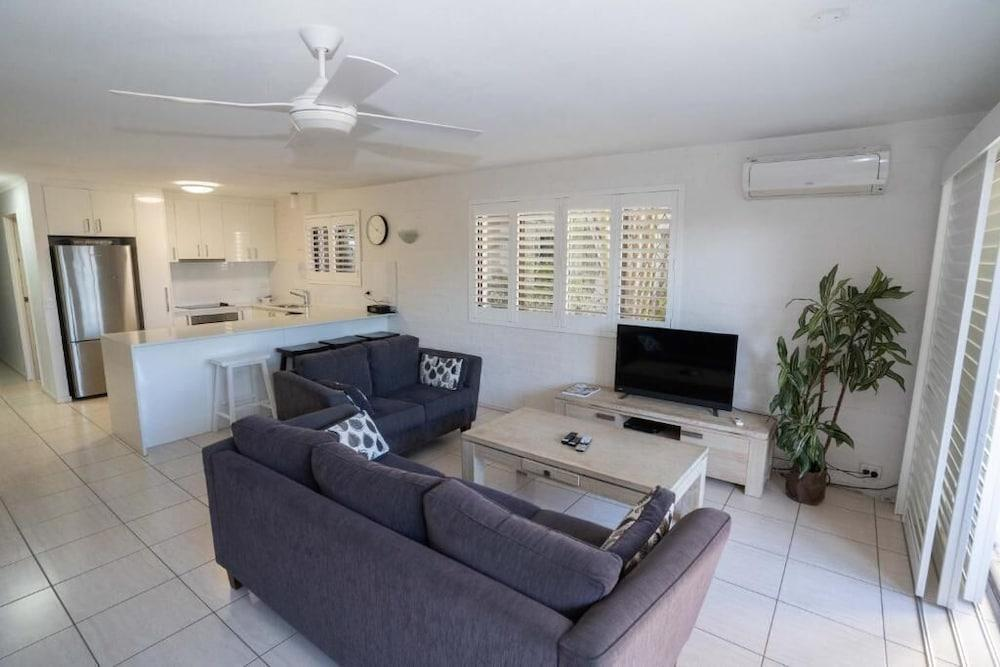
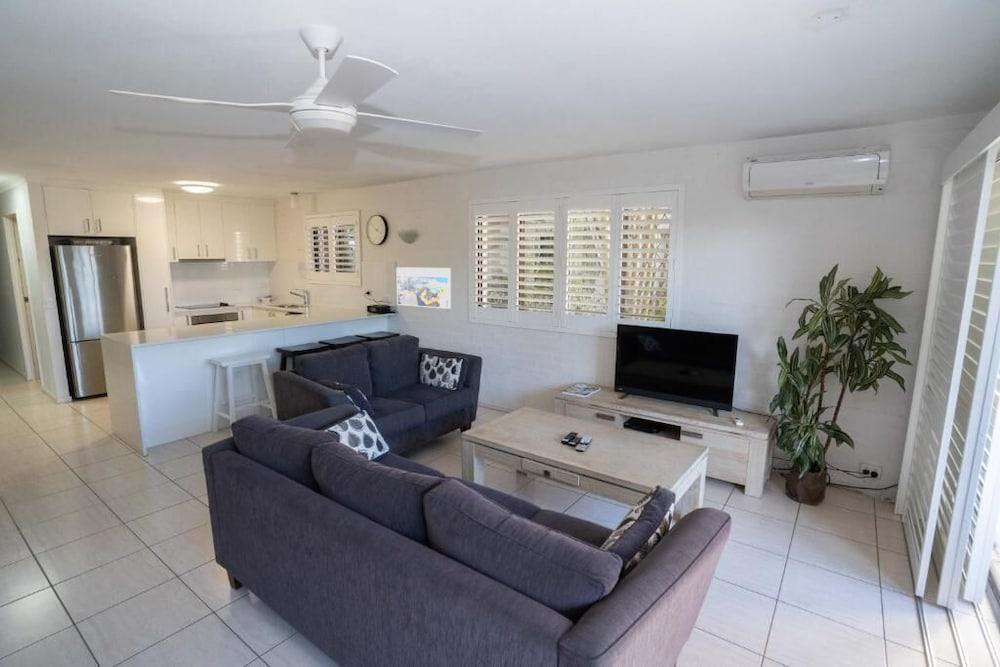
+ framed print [395,266,452,310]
